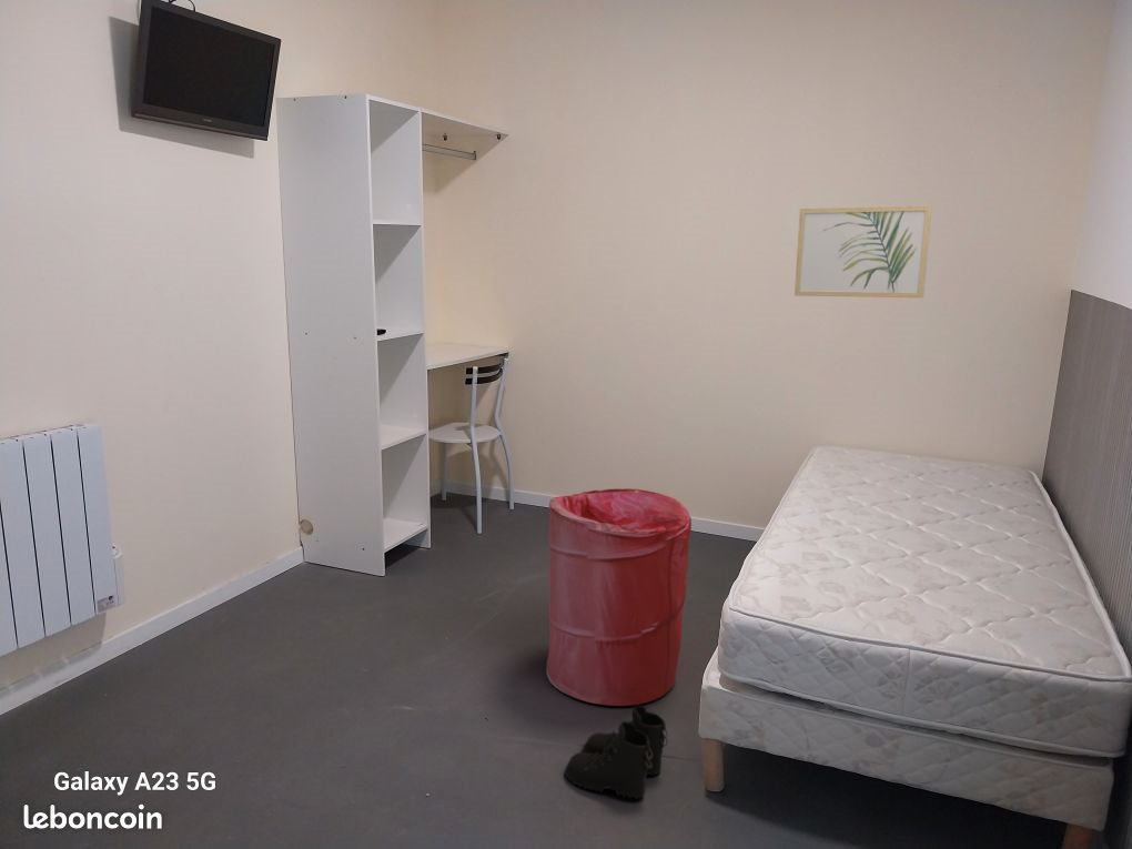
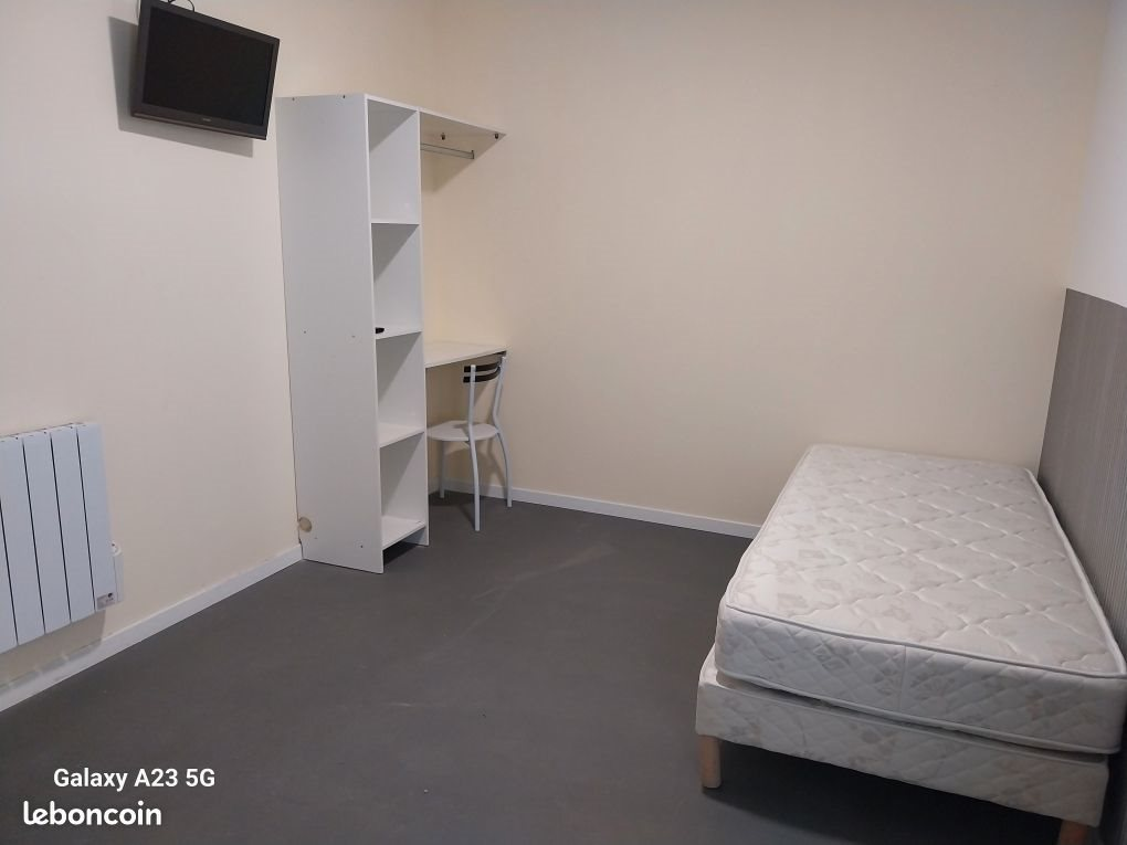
- laundry hamper [545,487,693,707]
- boots [564,705,669,800]
- wall art [794,204,933,299]
